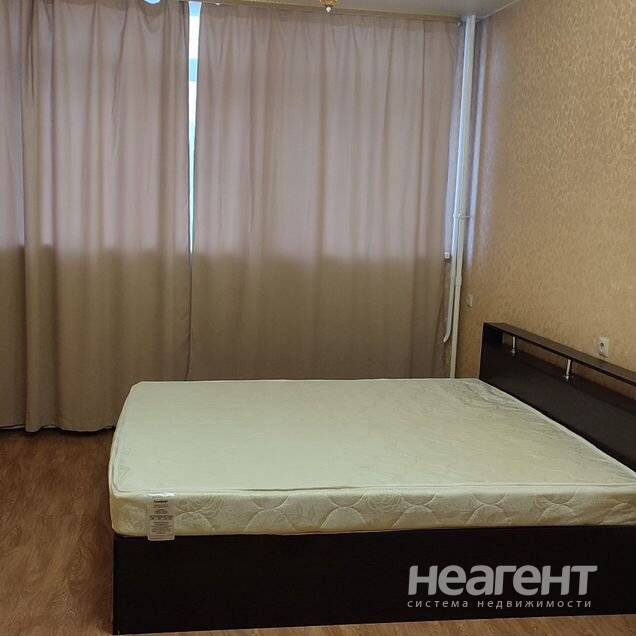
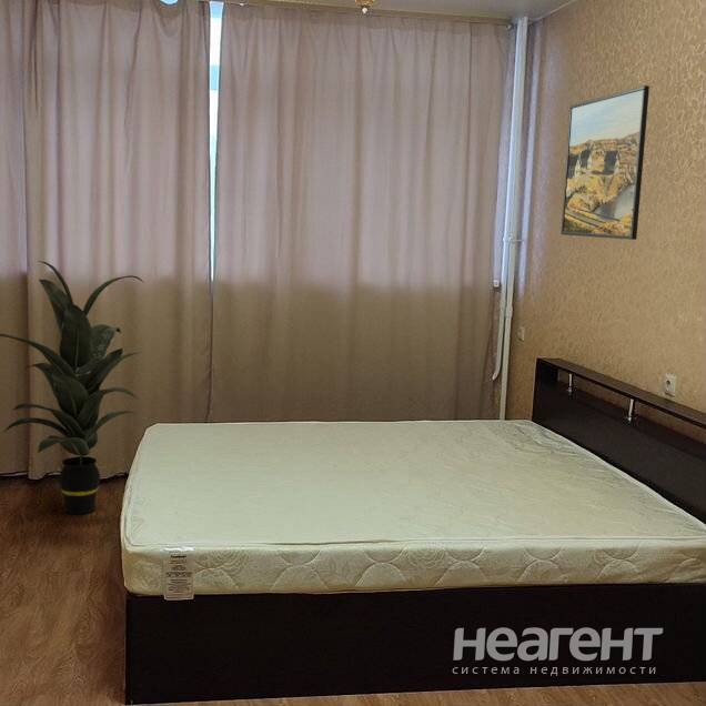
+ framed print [559,84,650,241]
+ indoor plant [0,260,145,515]
